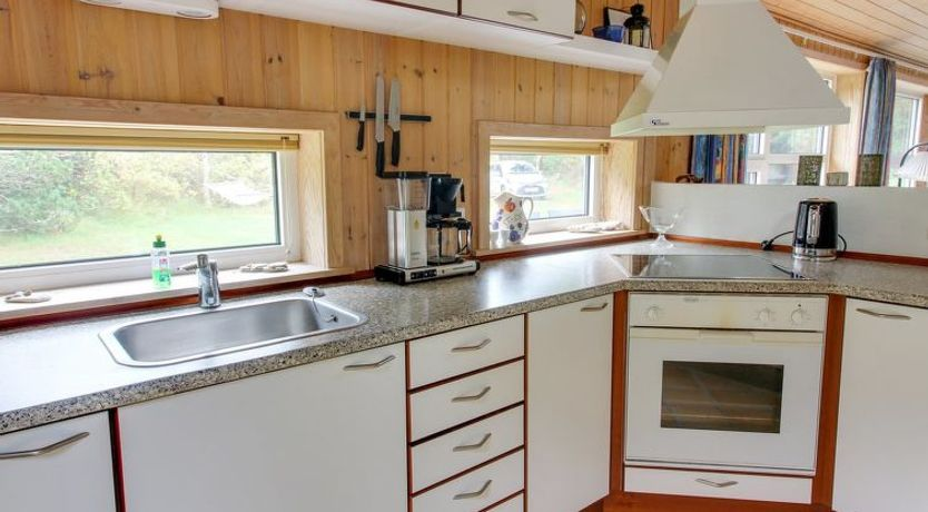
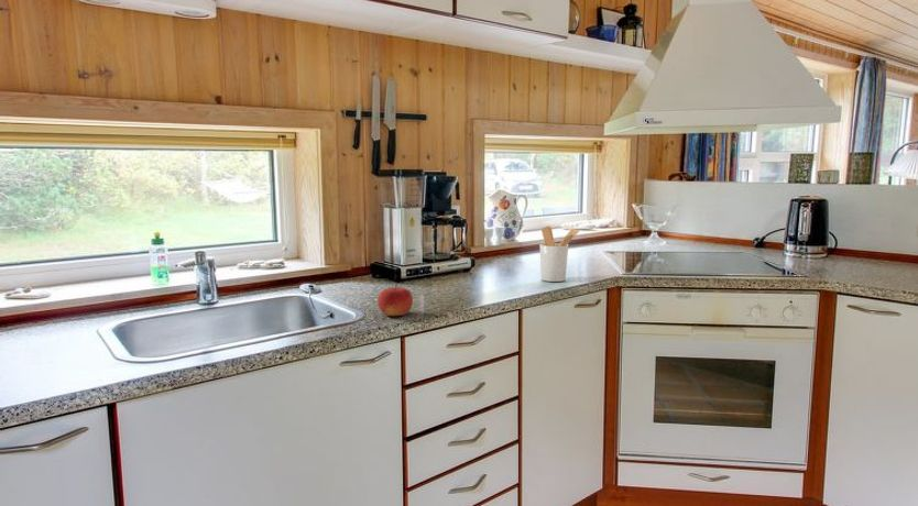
+ fruit [376,284,414,317]
+ utensil holder [538,226,581,283]
